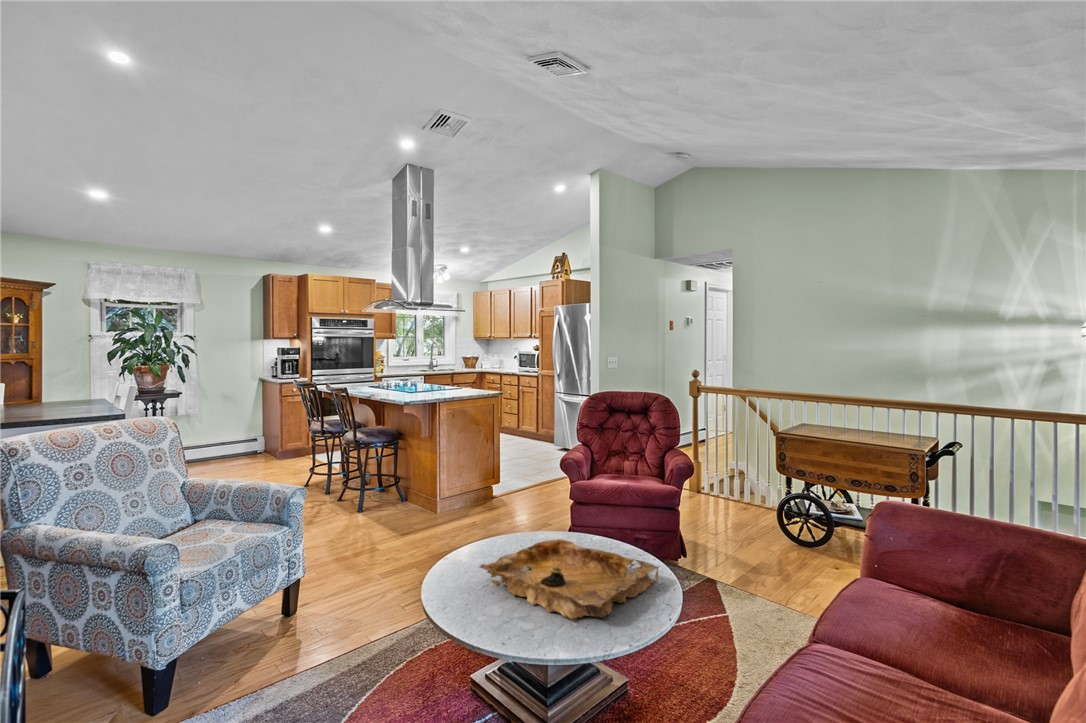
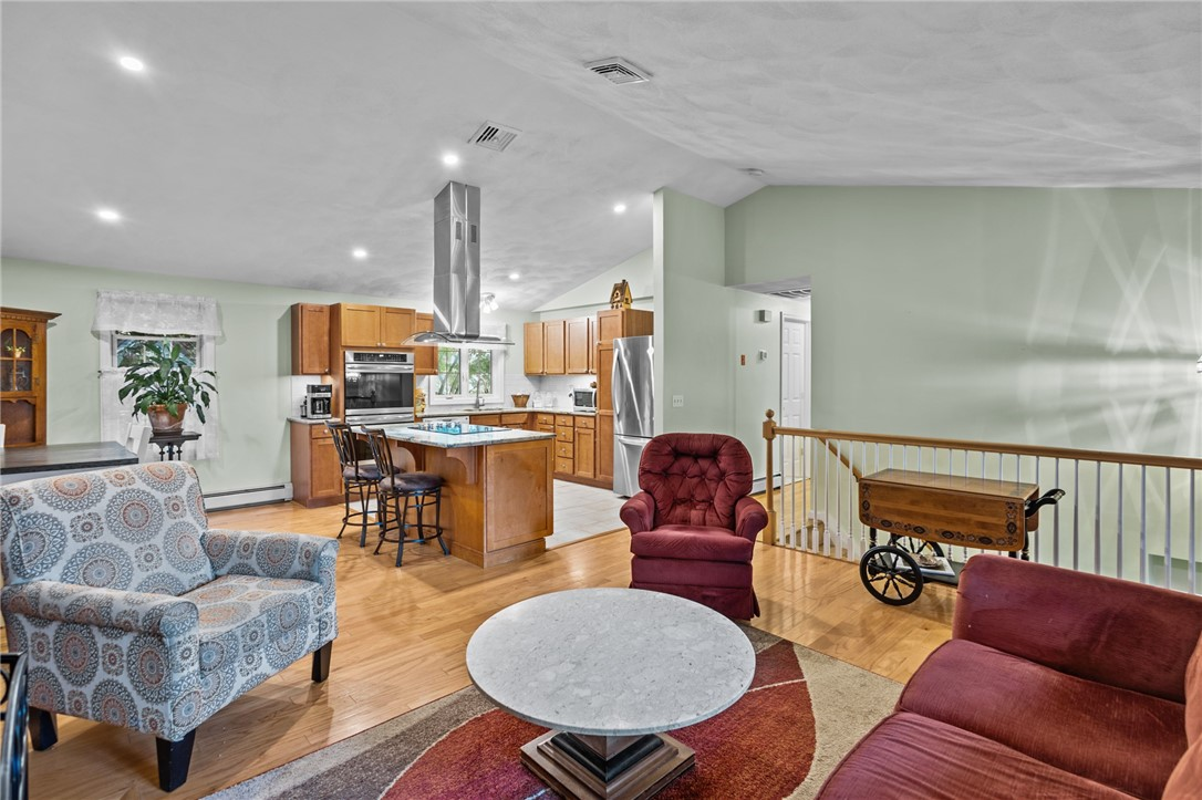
- decorative tray [478,538,660,622]
